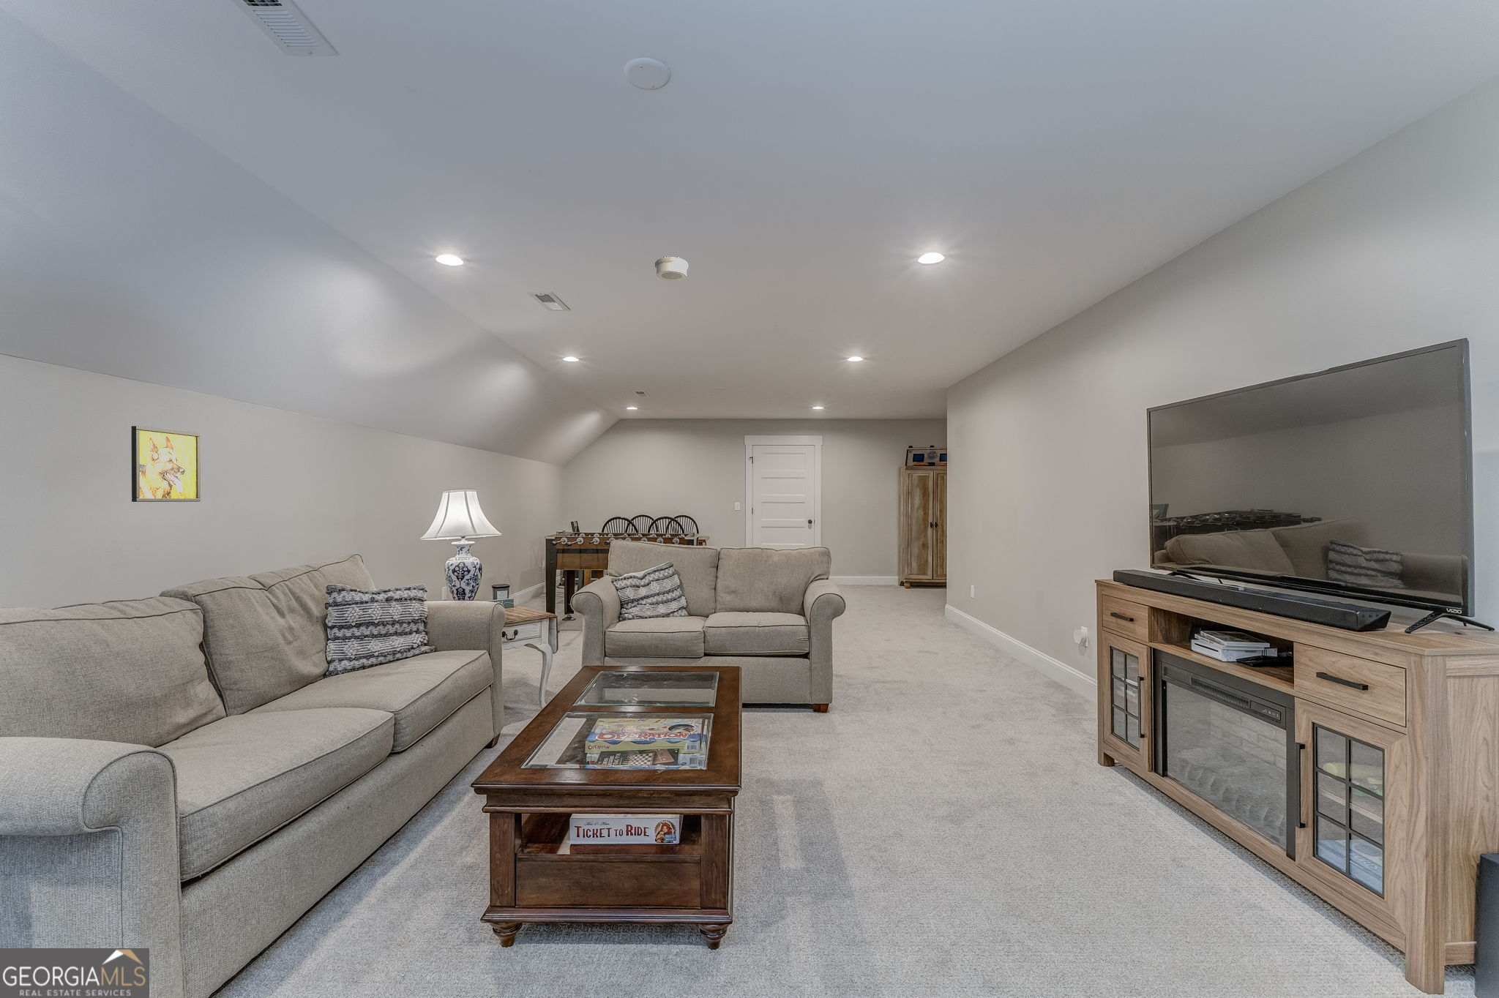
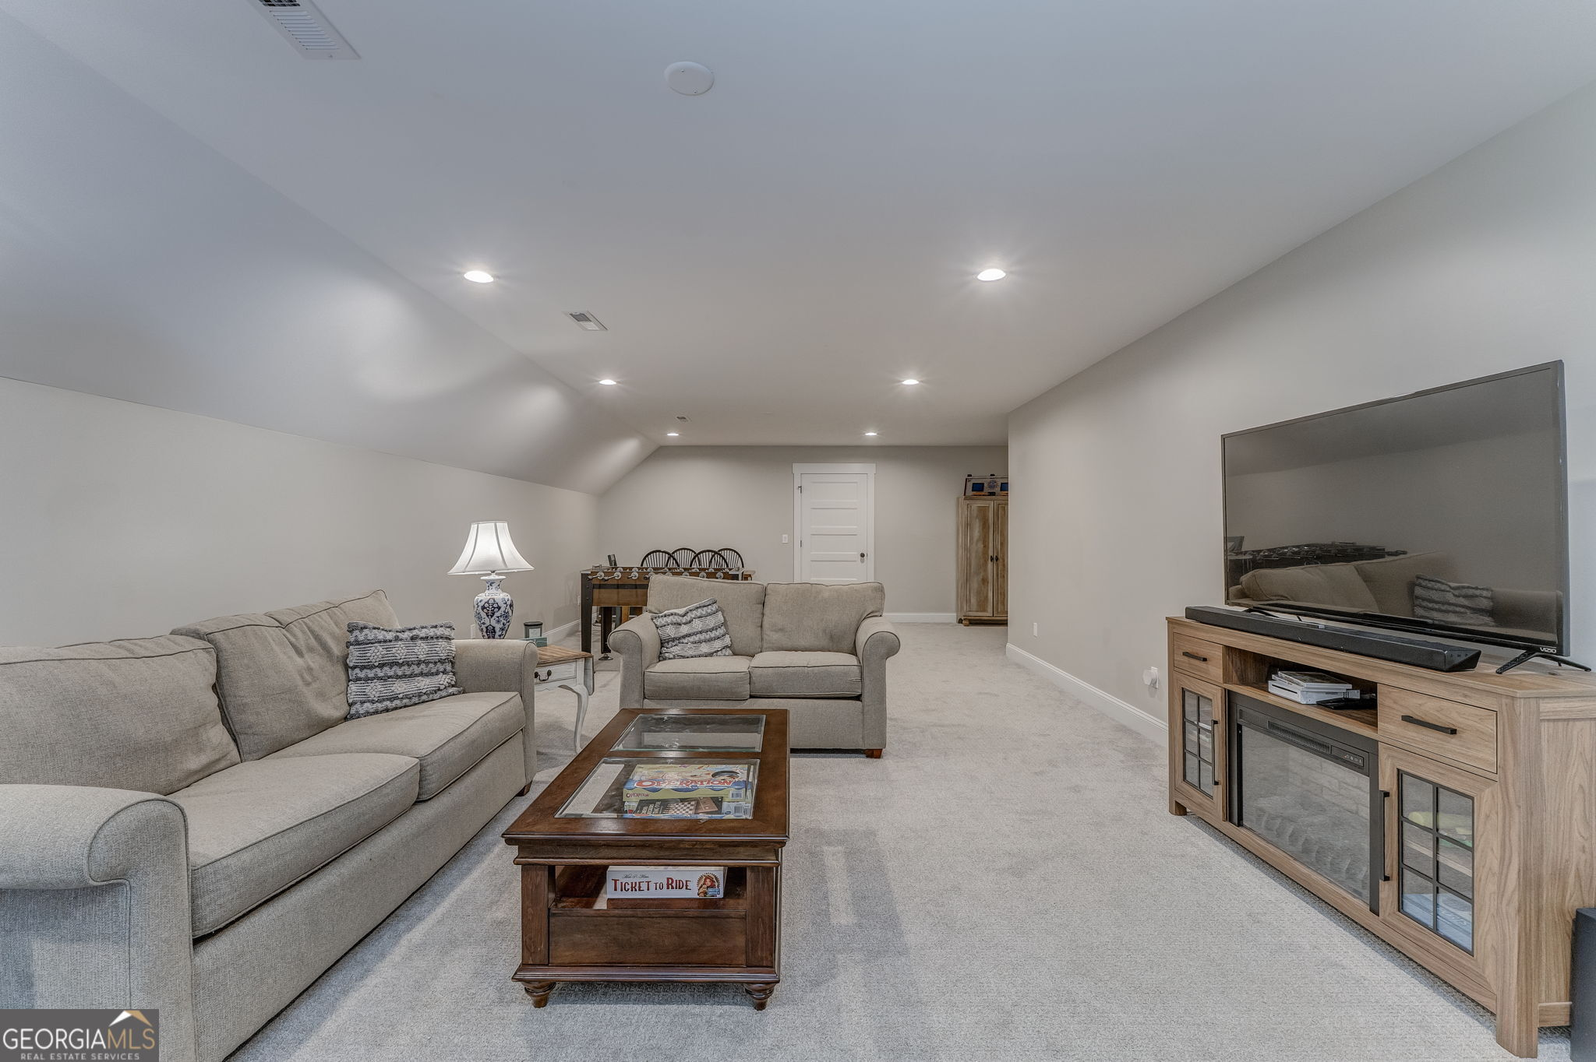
- smoke detector [655,256,688,282]
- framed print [131,425,202,502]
